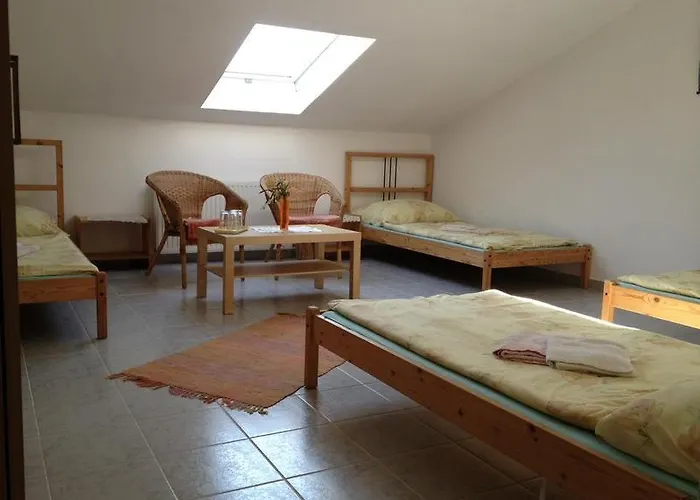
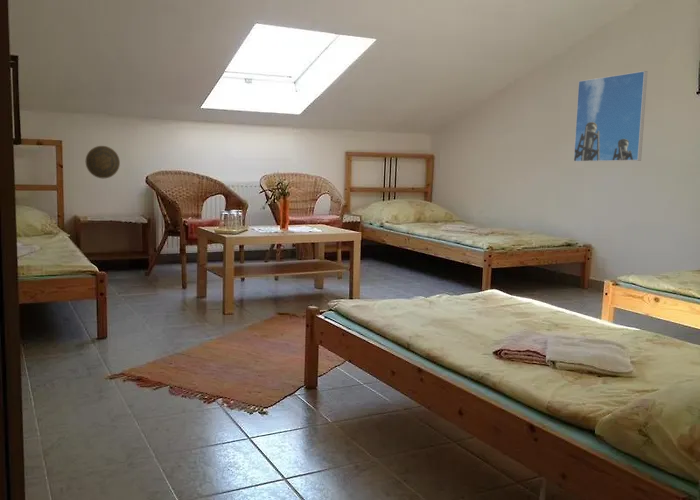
+ decorative plate [85,145,121,179]
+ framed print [573,70,649,163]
